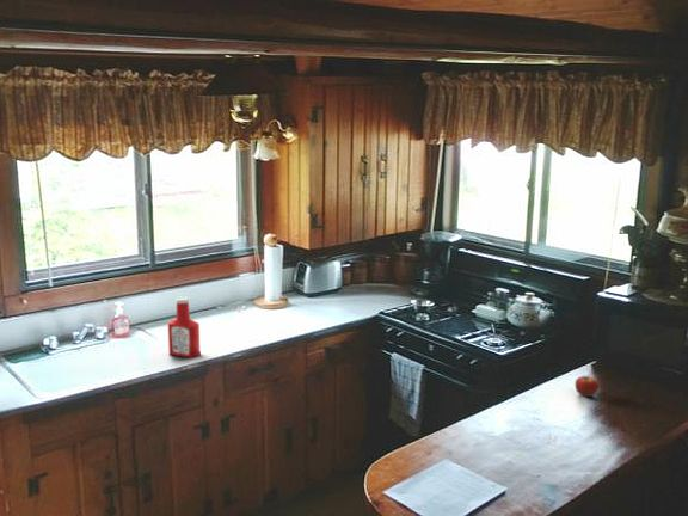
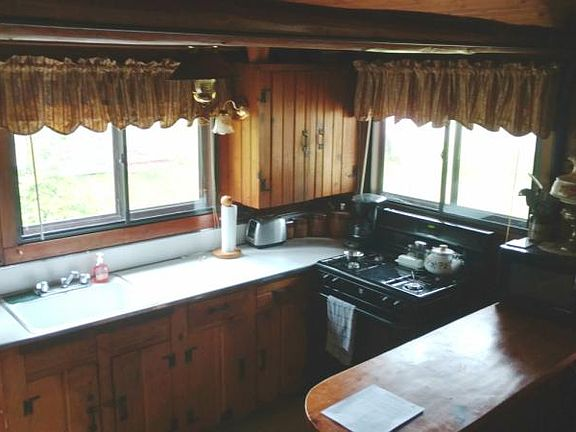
- soap bottle [166,295,201,360]
- fruit [575,374,600,398]
